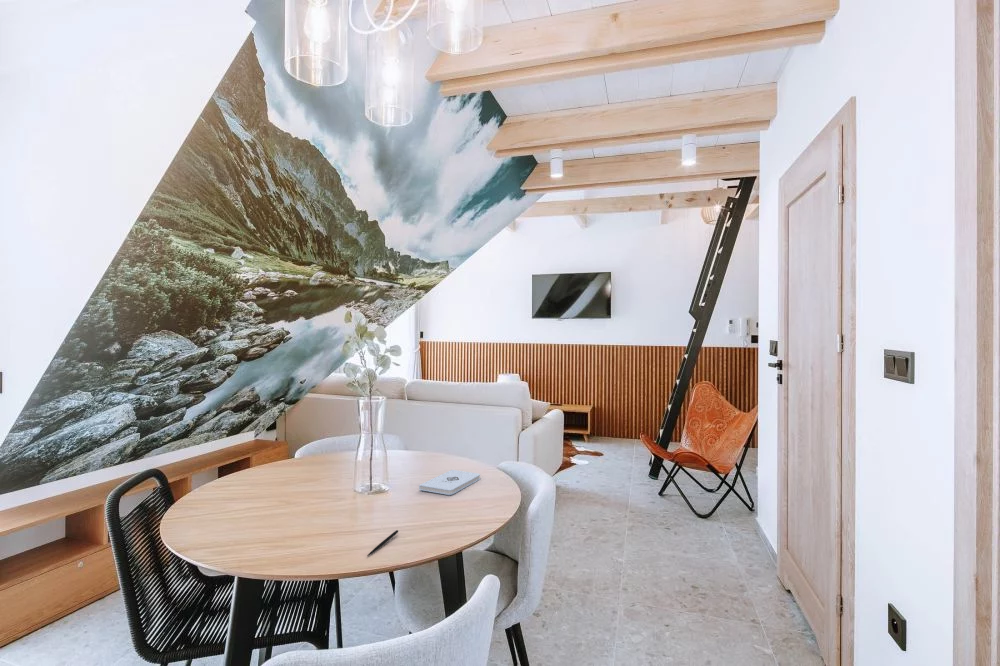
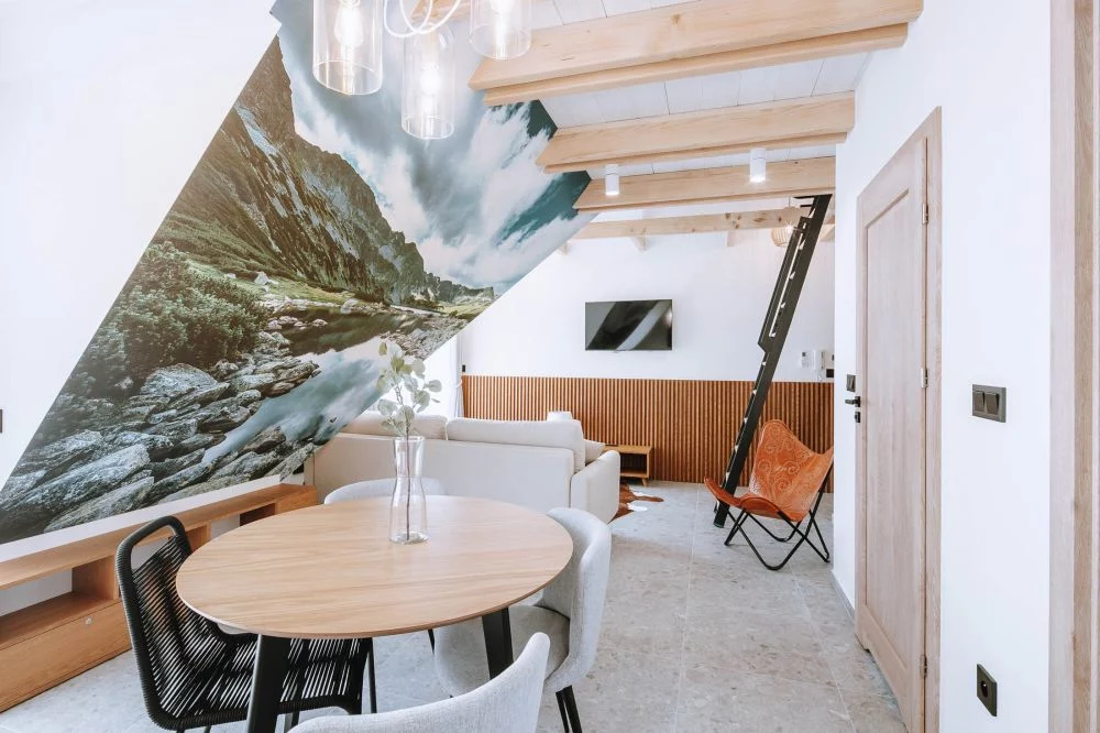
- notepad [418,469,481,496]
- pen [366,529,399,557]
